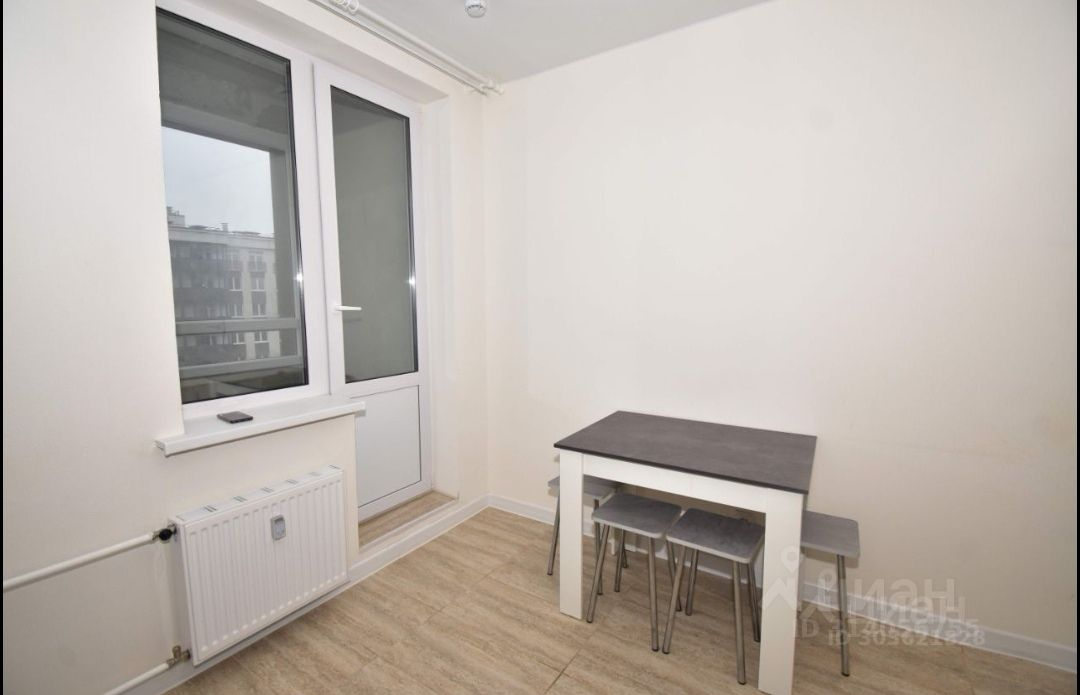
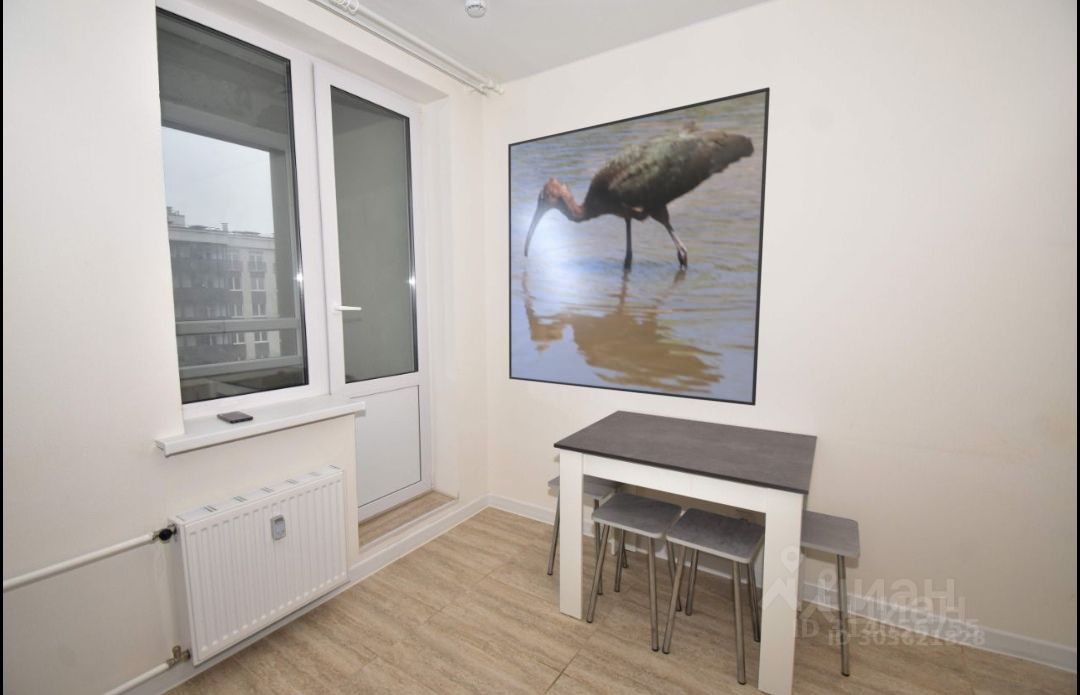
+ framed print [507,86,771,407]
